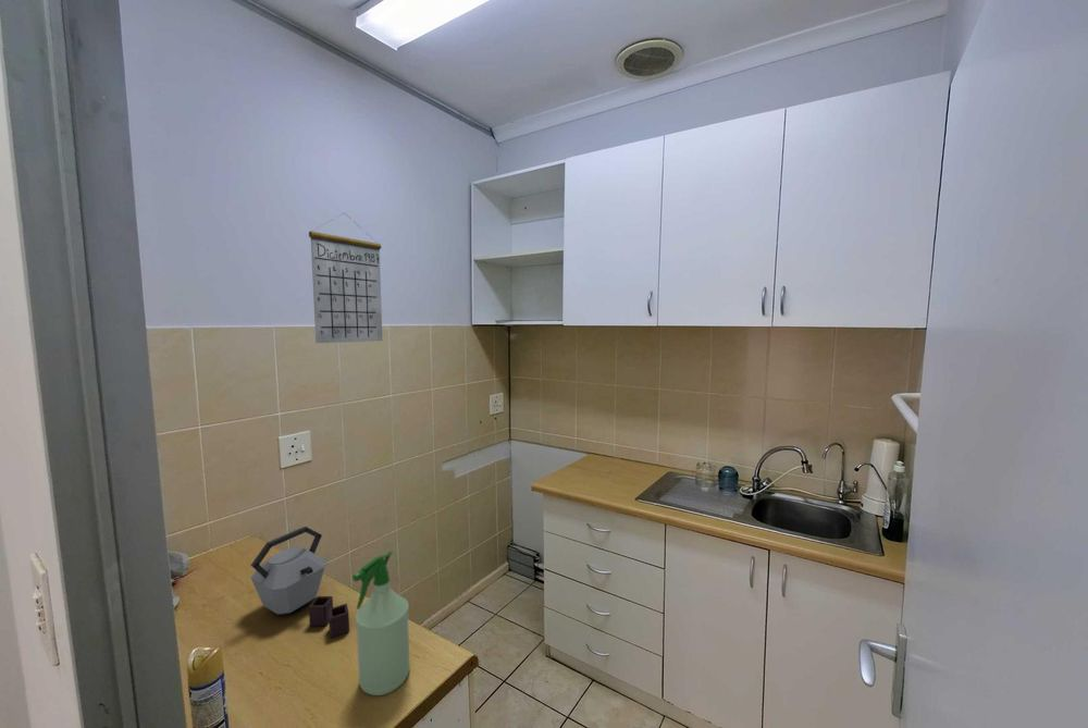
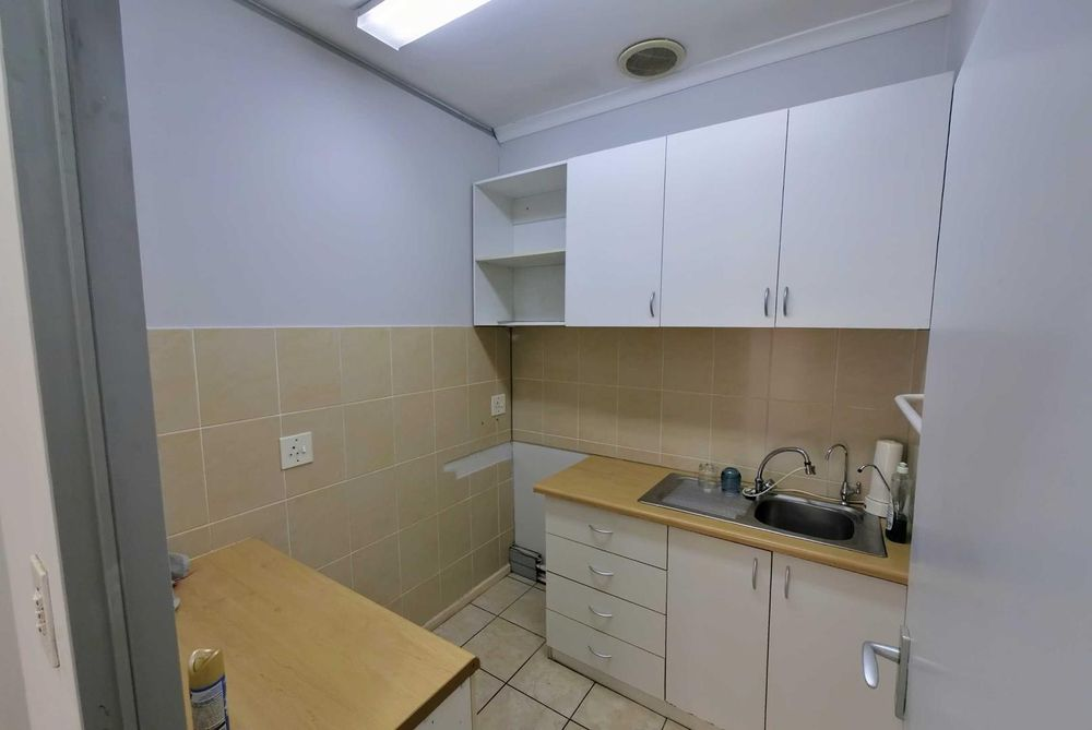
- calendar [308,212,383,344]
- spray bottle [351,551,410,696]
- kettle [249,526,350,640]
